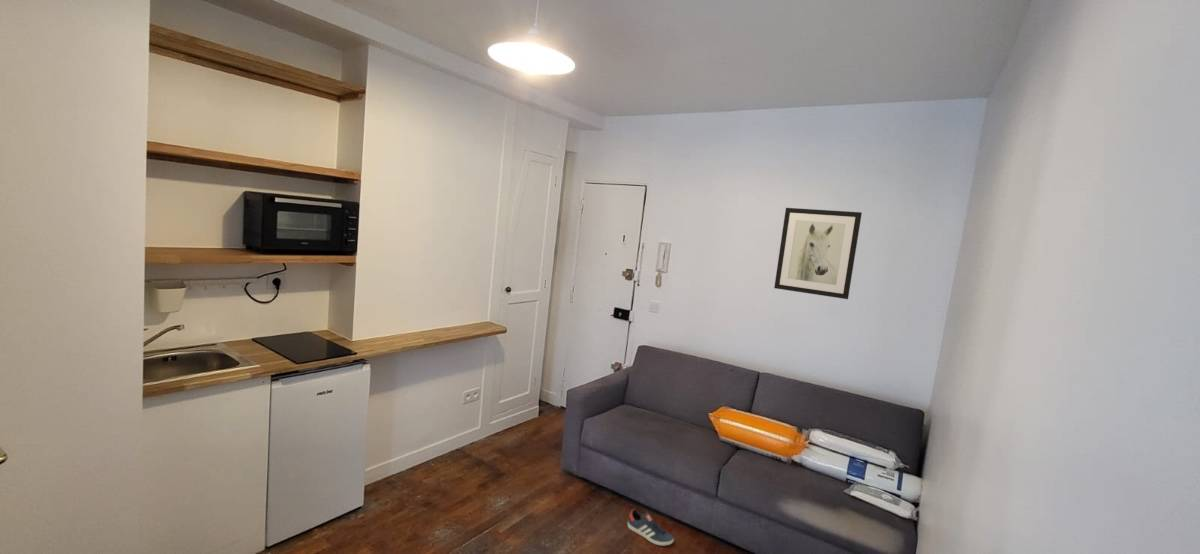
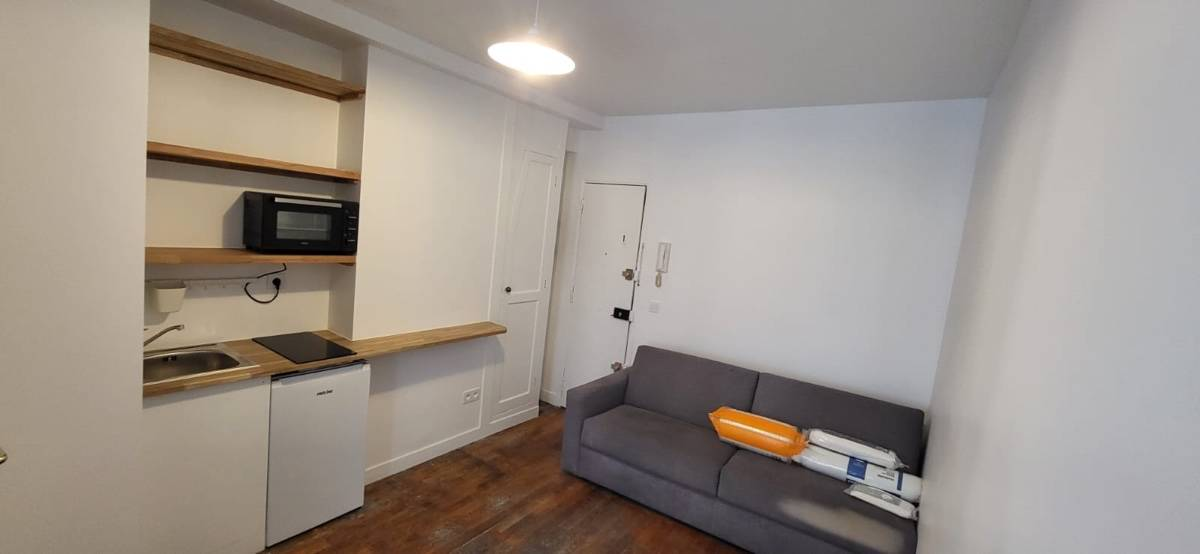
- sneaker [627,507,675,547]
- wall art [773,207,863,300]
